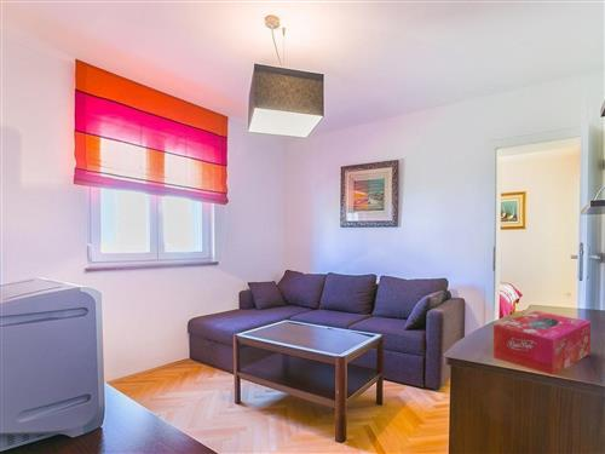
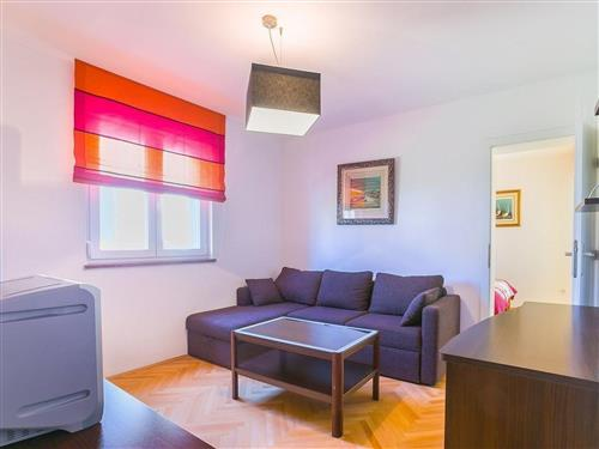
- tissue box [492,310,592,375]
